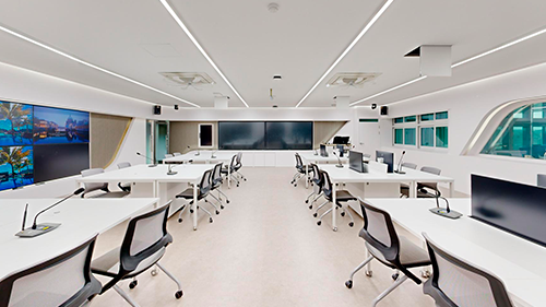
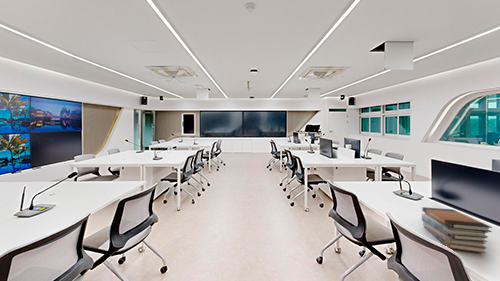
+ book stack [421,206,493,254]
